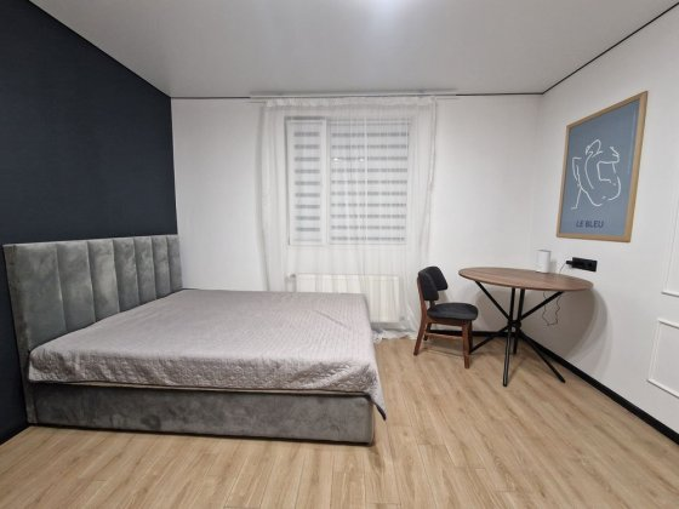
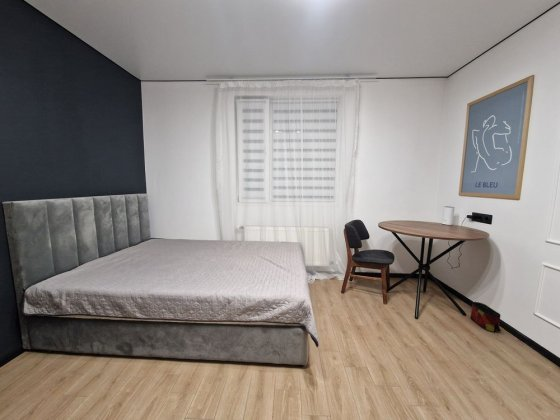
+ bag [469,301,502,333]
